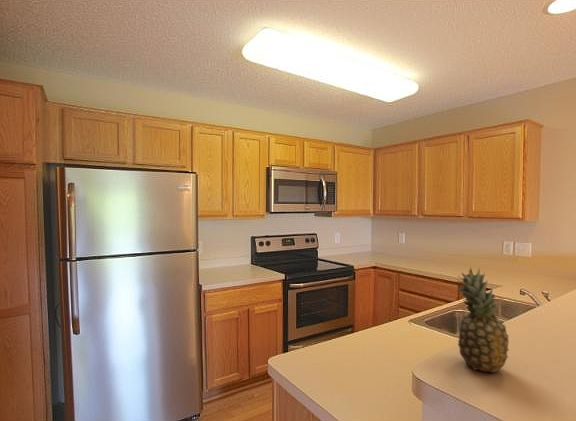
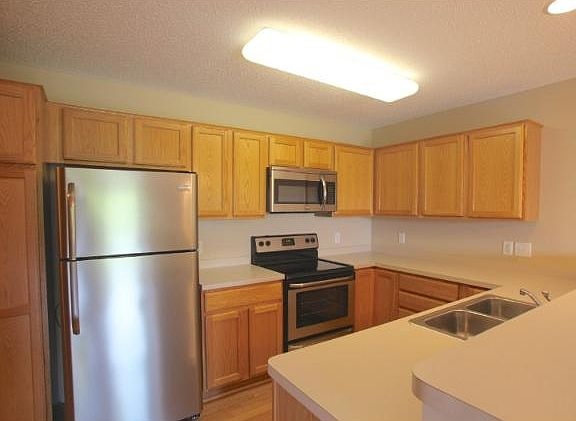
- fruit [456,266,510,374]
